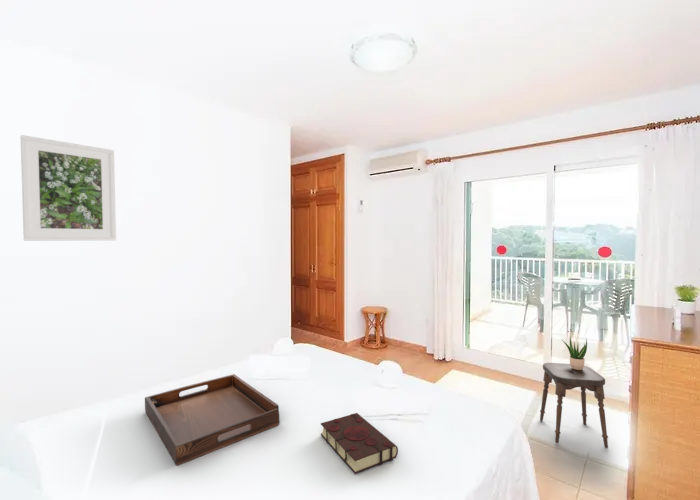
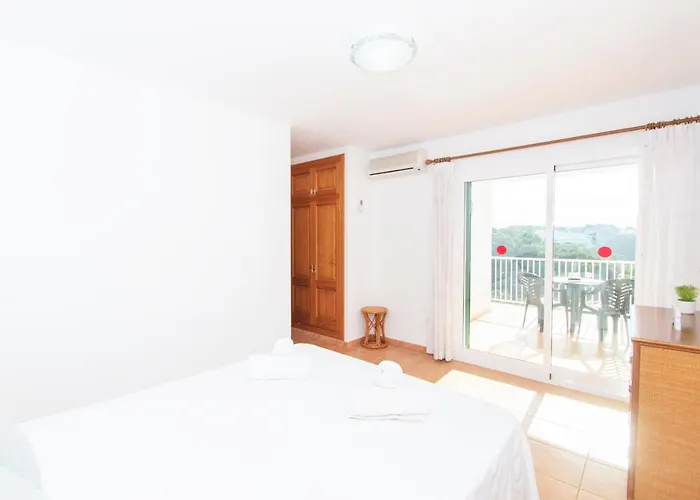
- serving tray [144,373,280,467]
- potted plant [561,334,589,370]
- book [320,412,399,474]
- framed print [20,134,117,242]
- stool [539,362,609,449]
